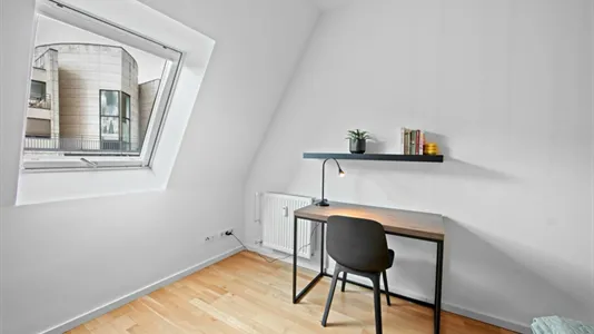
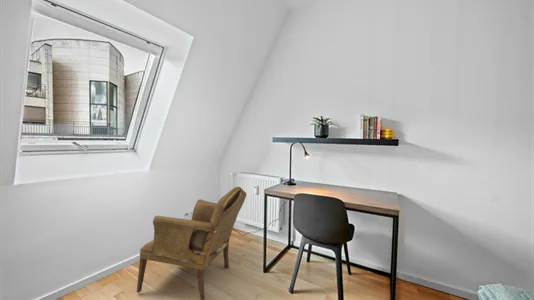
+ armchair [136,186,248,300]
